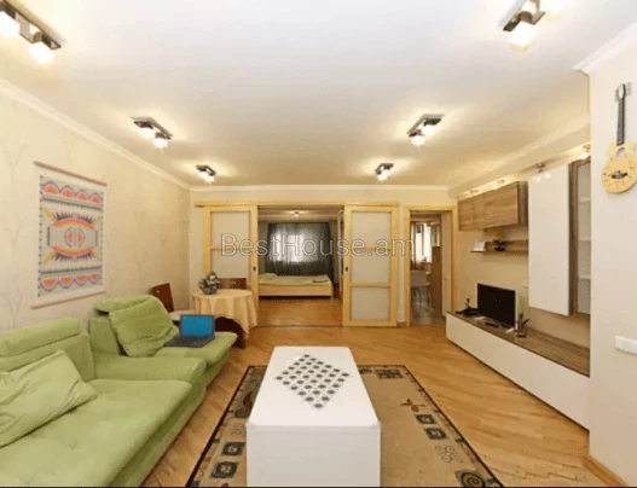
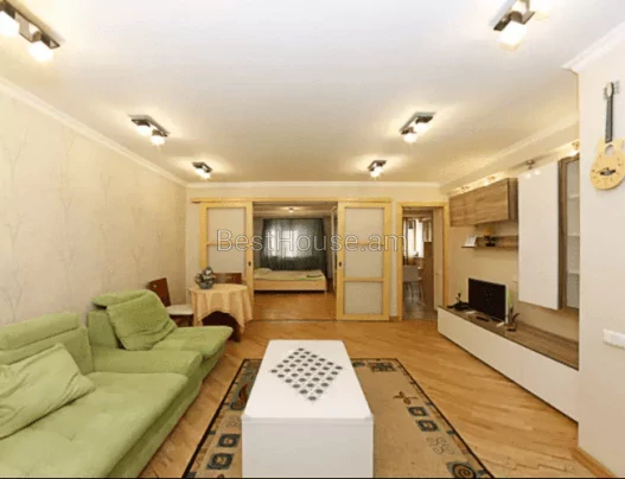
- laptop [163,313,216,349]
- wall art [30,161,109,310]
